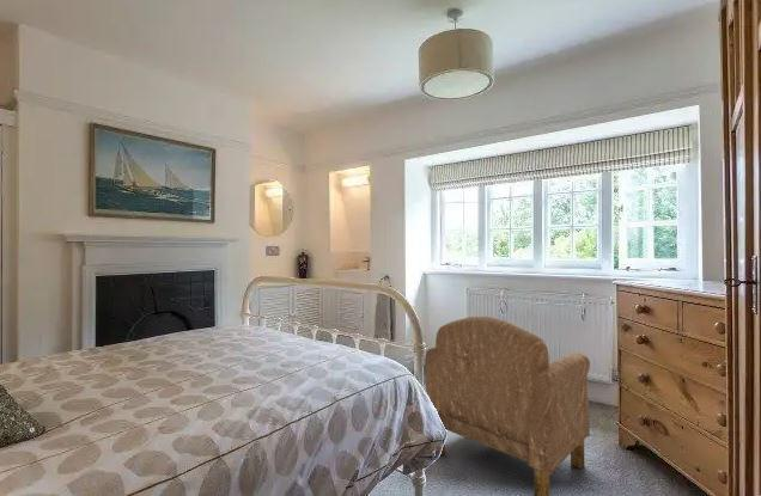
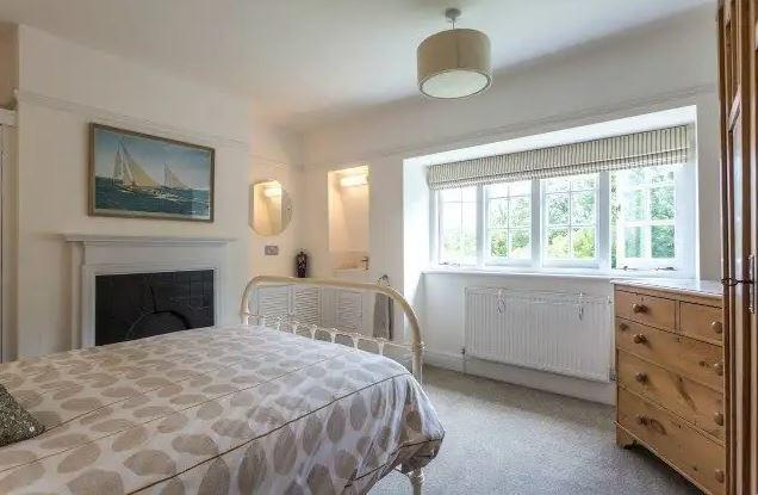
- armchair [425,316,591,496]
